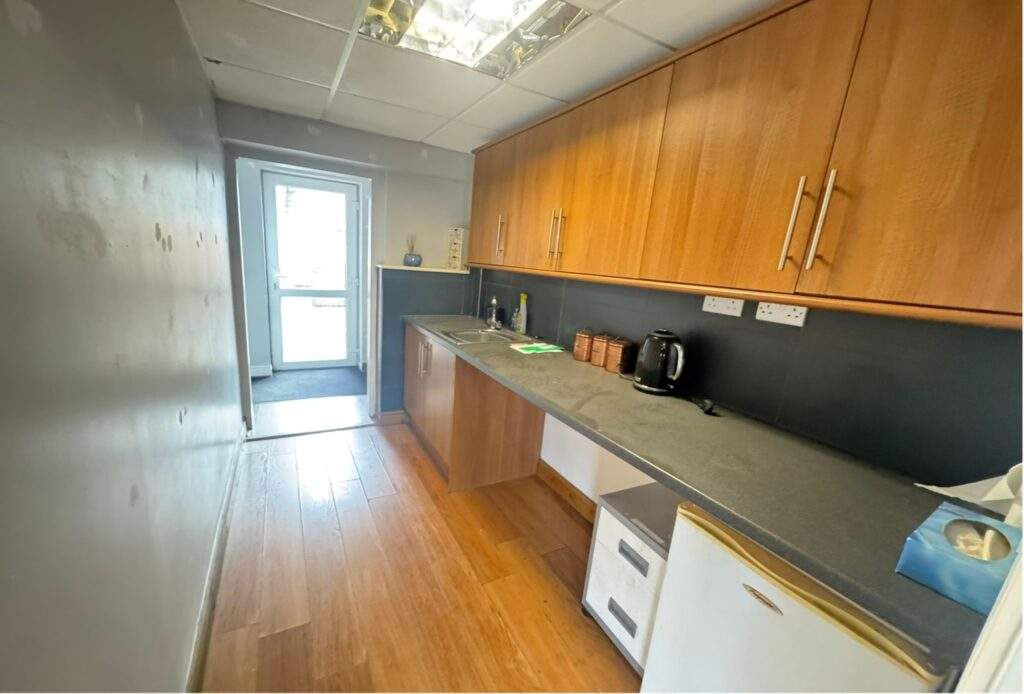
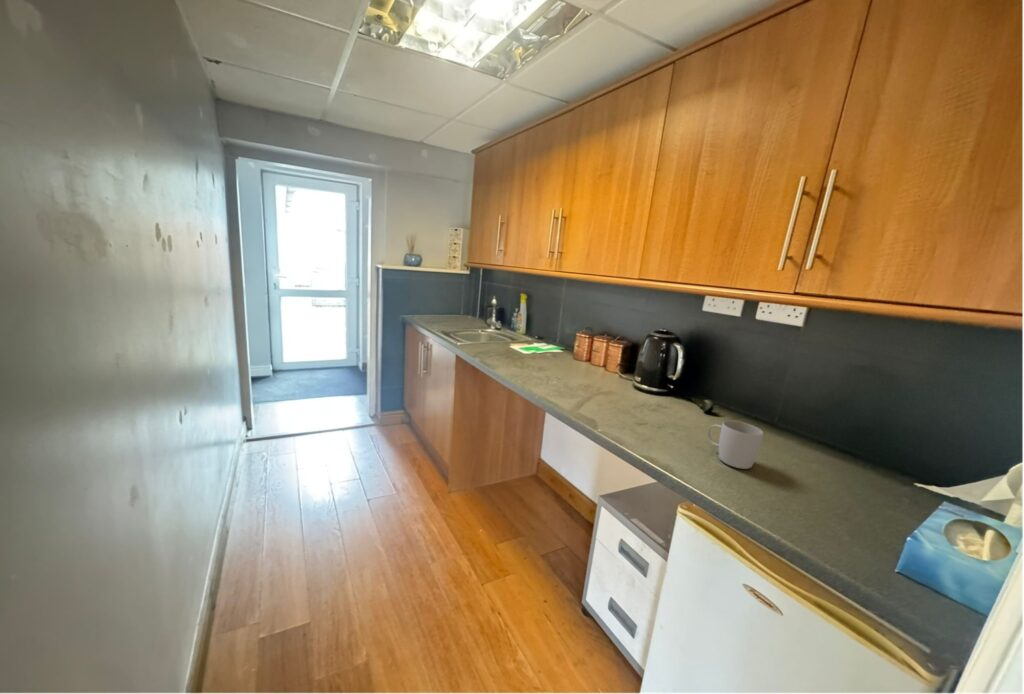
+ mug [706,420,764,470]
